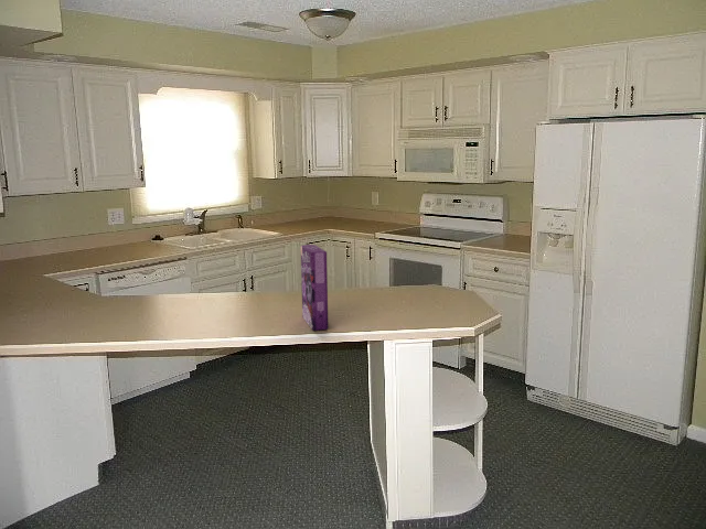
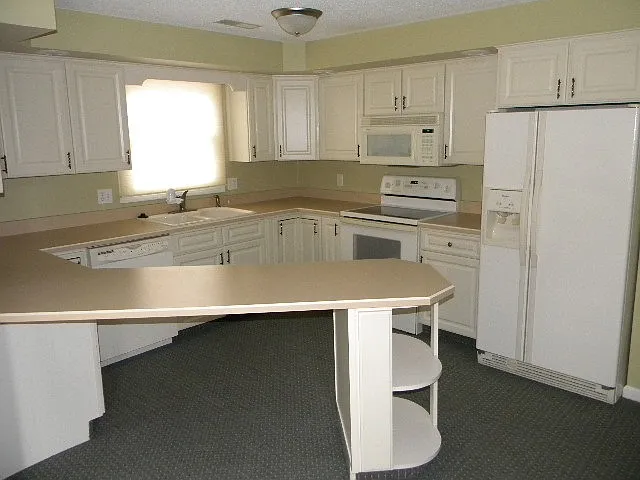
- cereal box [300,244,330,332]
